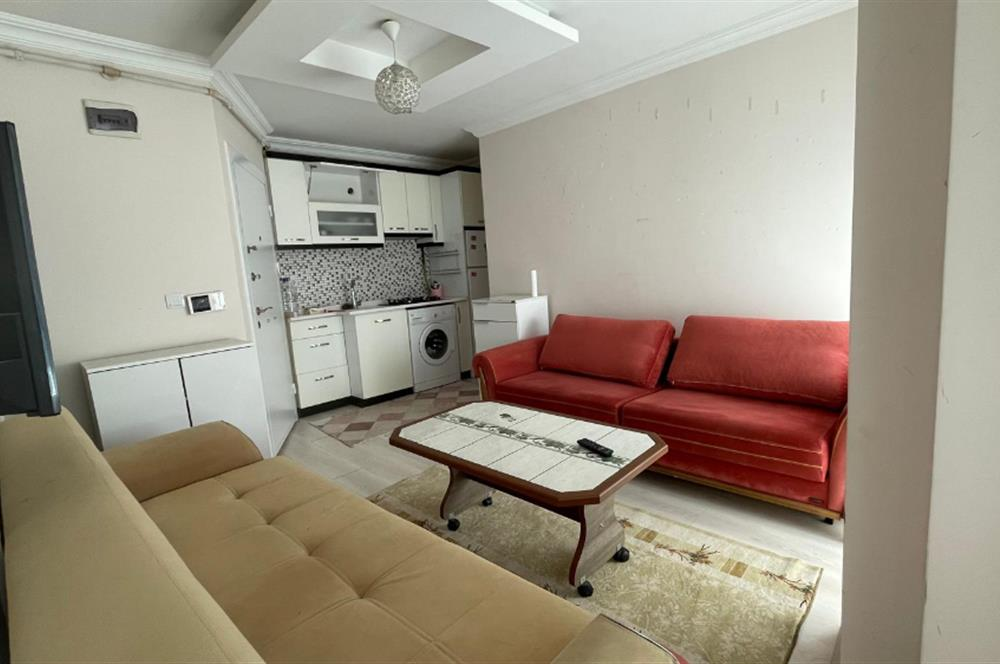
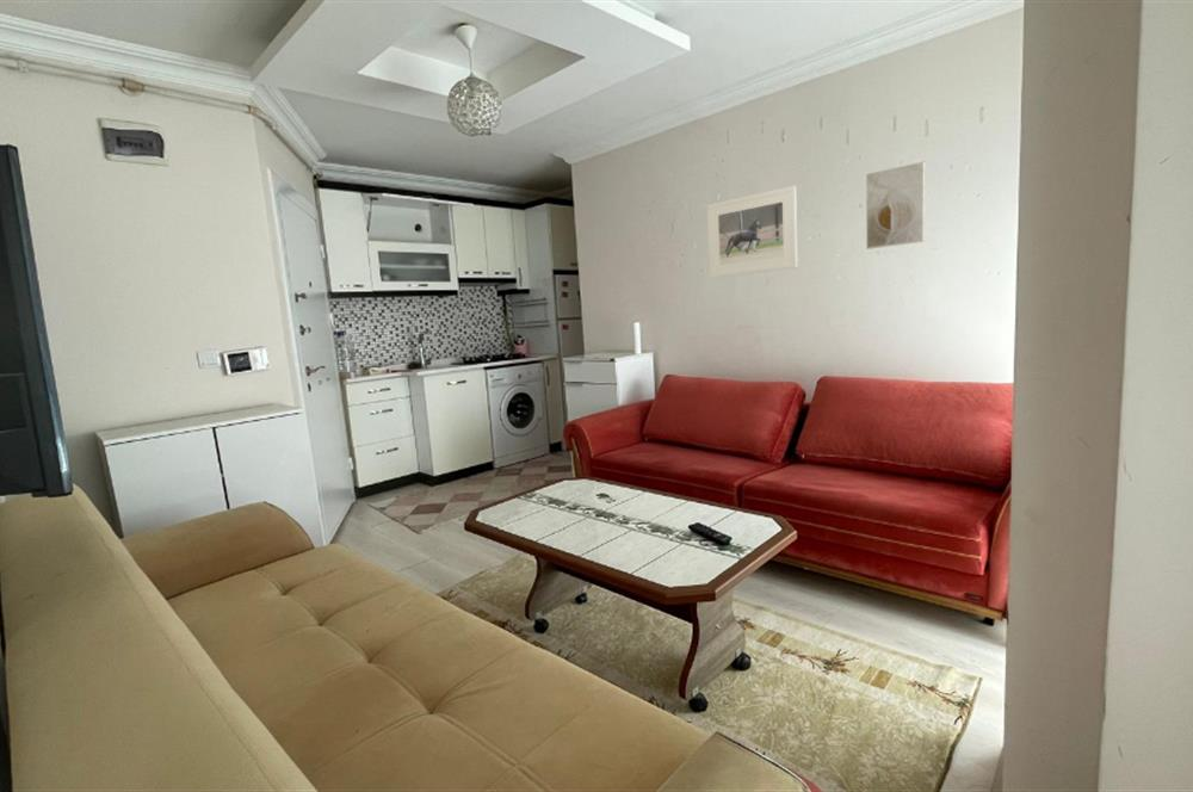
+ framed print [865,161,926,250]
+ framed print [706,185,798,279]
